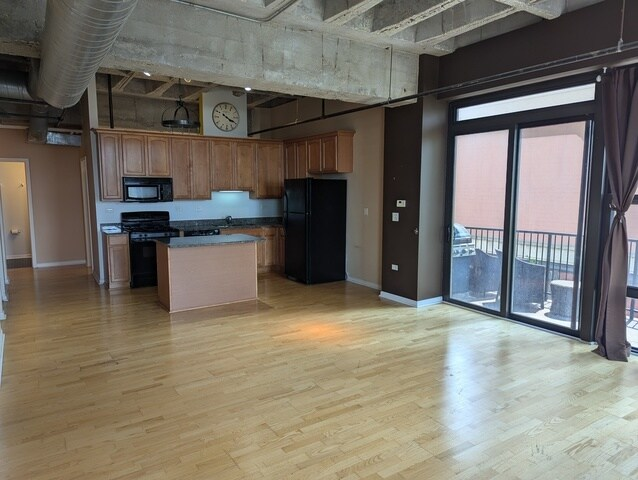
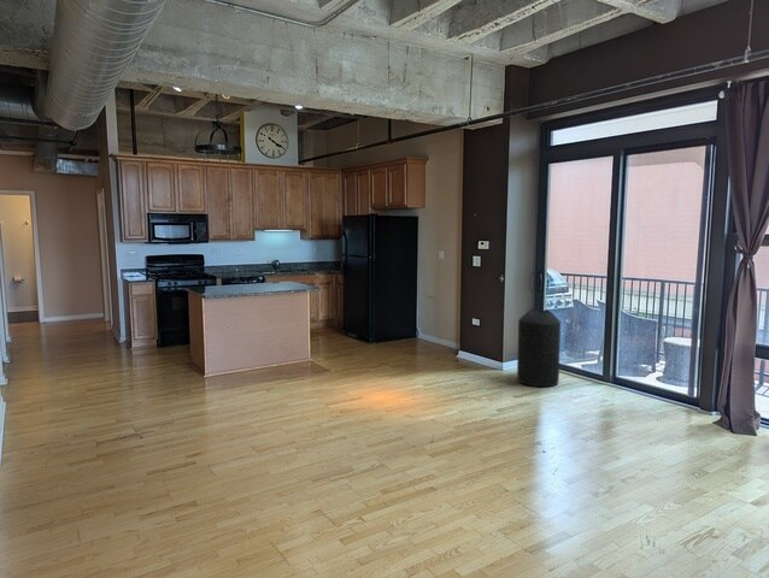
+ trash can [516,308,562,388]
